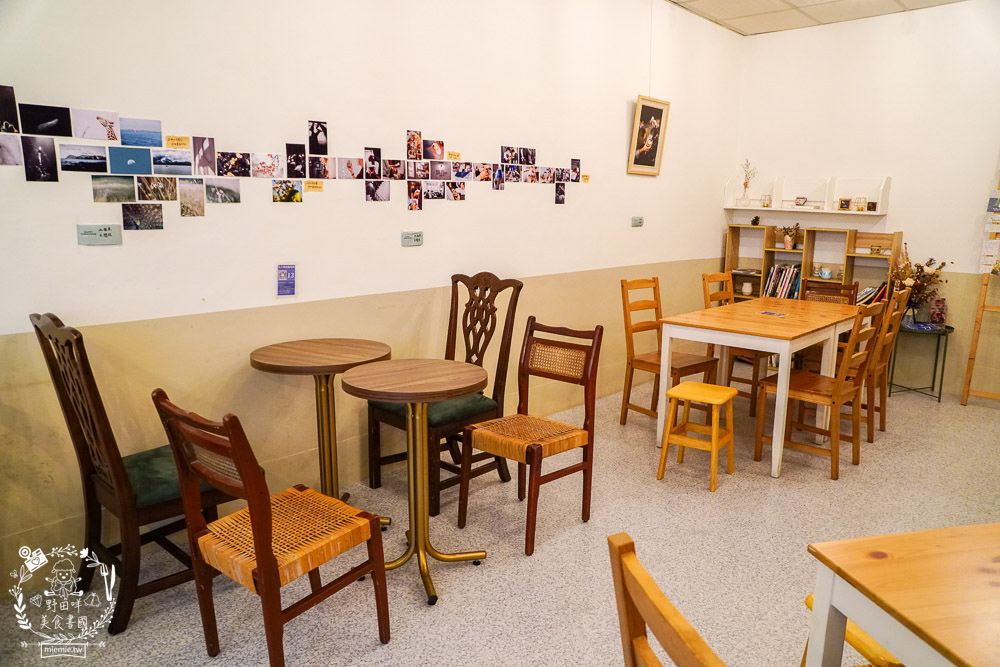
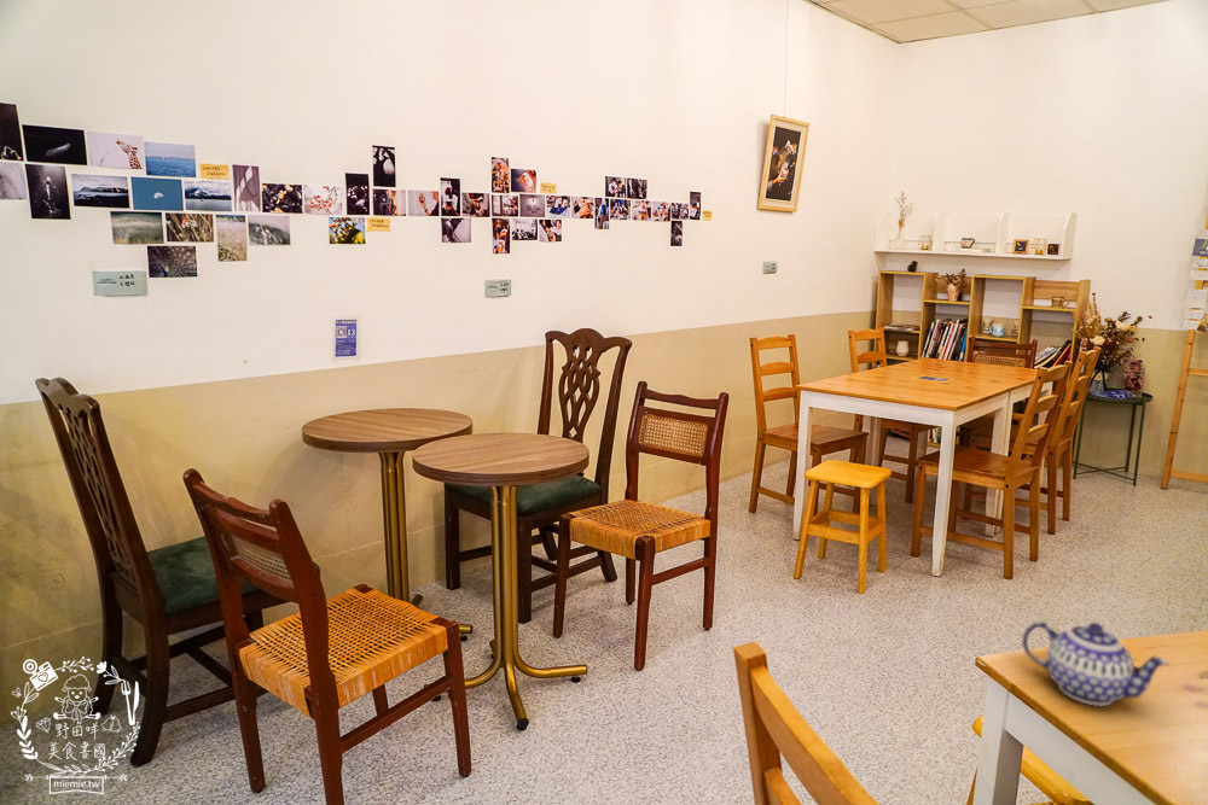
+ teapot [1021,620,1171,707]
